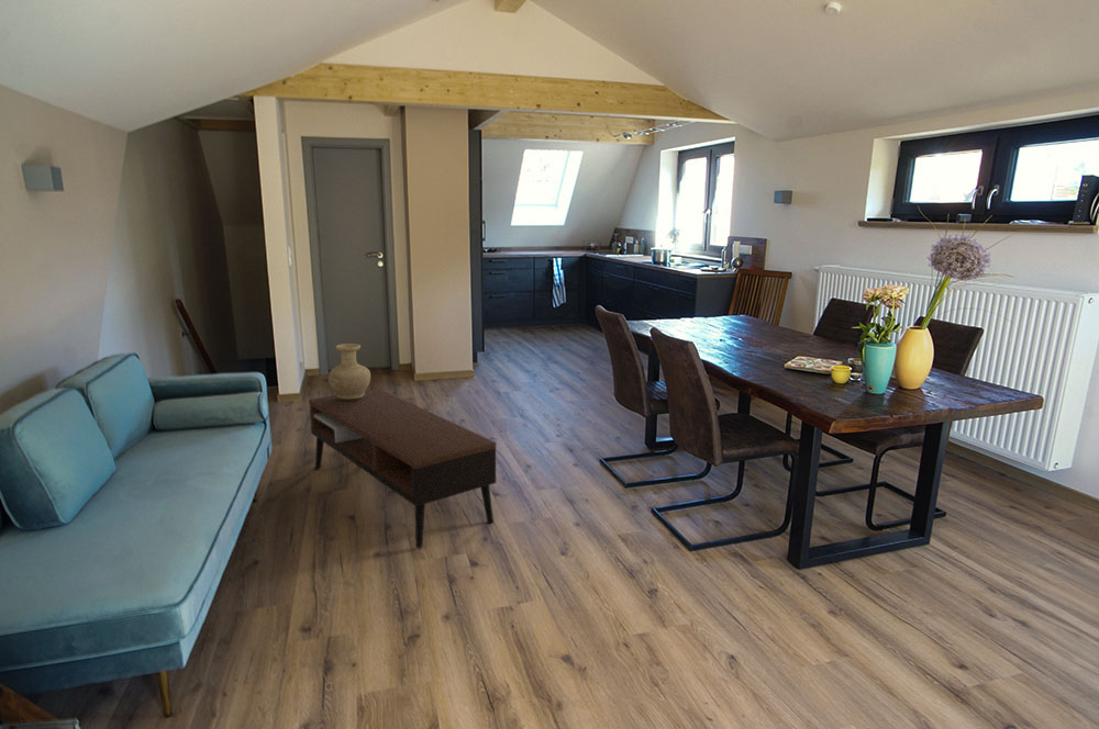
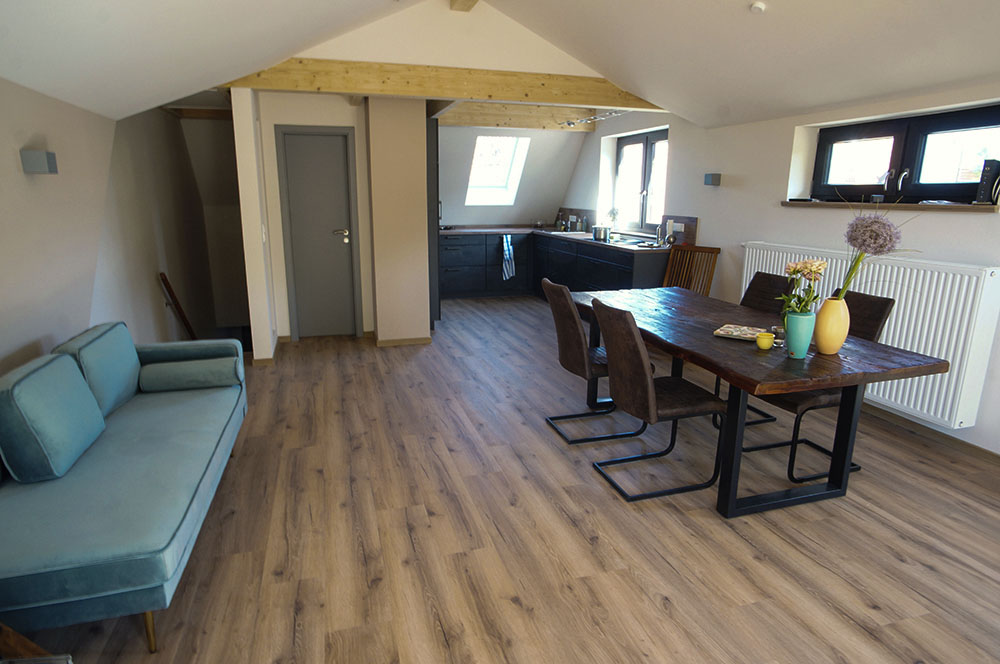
- vase [328,343,371,400]
- coffee table [308,388,497,549]
